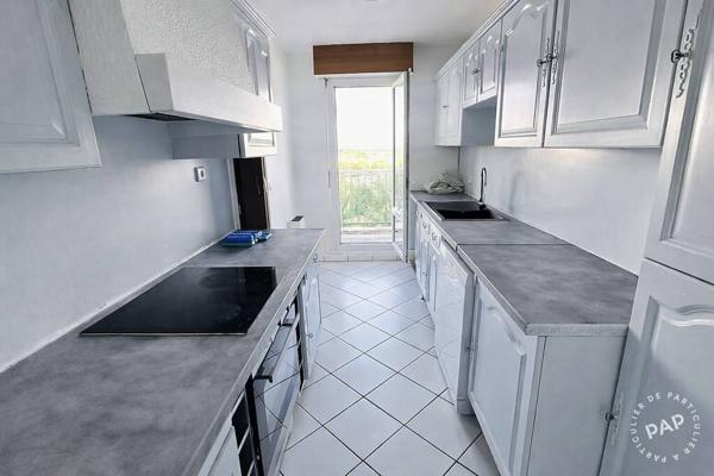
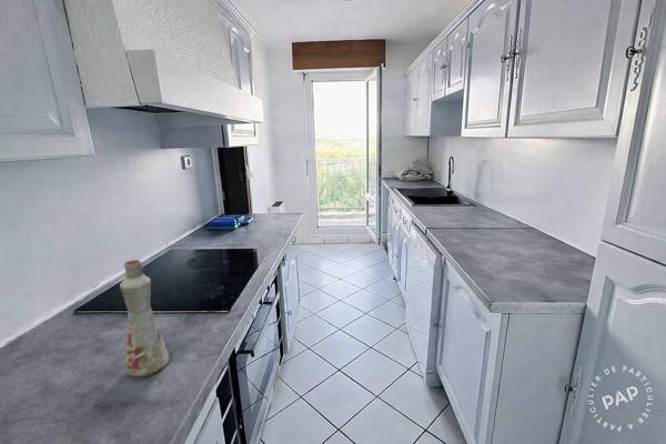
+ bottle [119,259,170,379]
